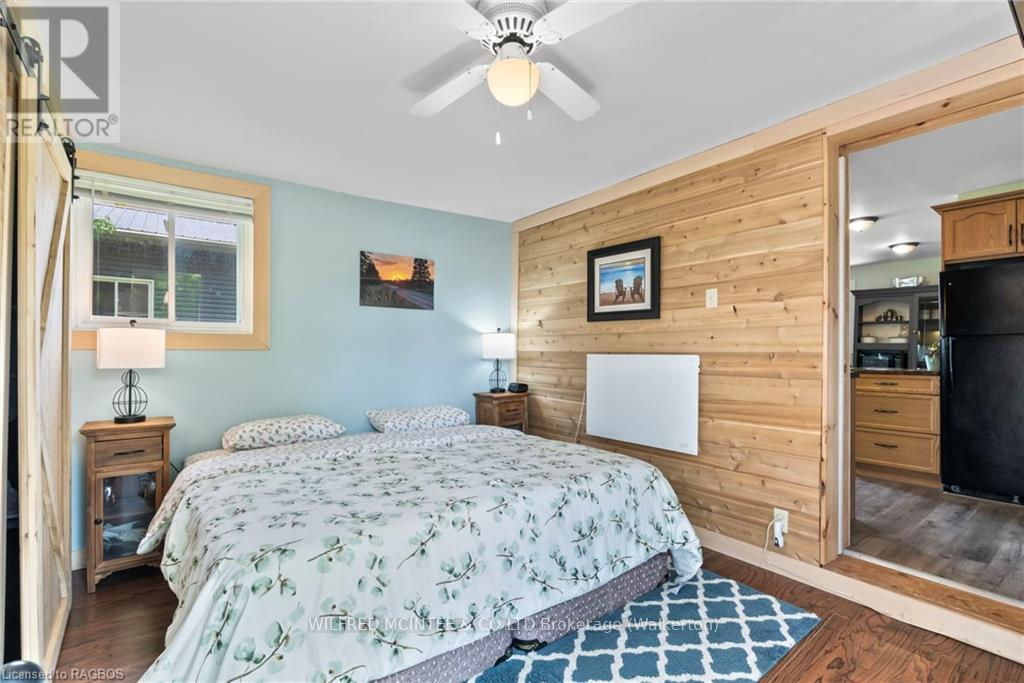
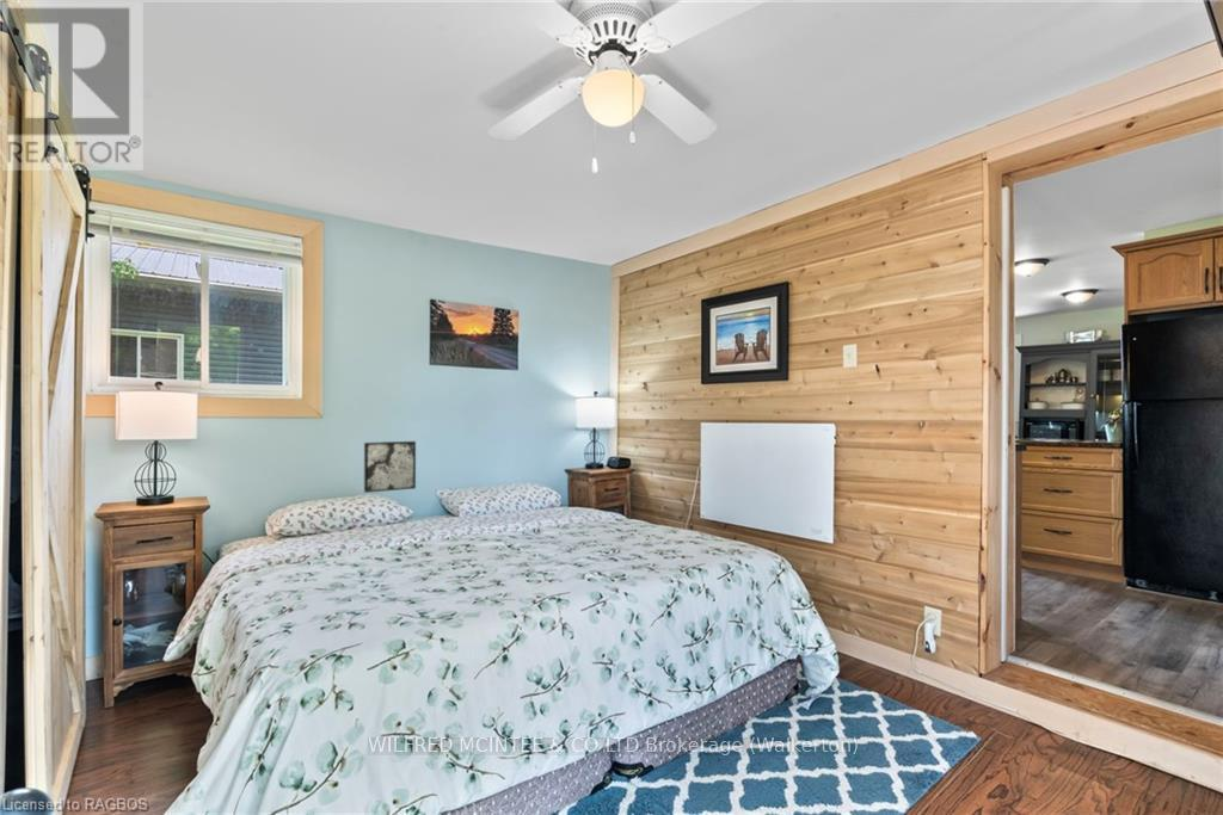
+ wall art [363,440,417,494]
